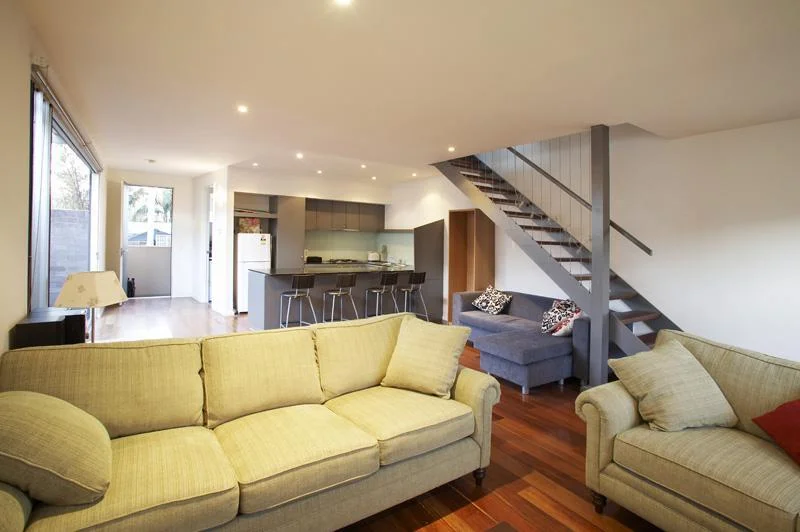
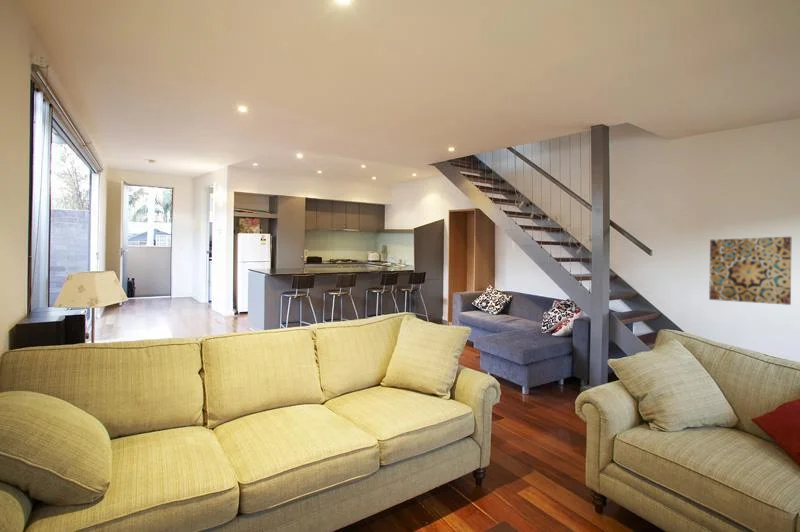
+ wall art [708,236,792,306]
